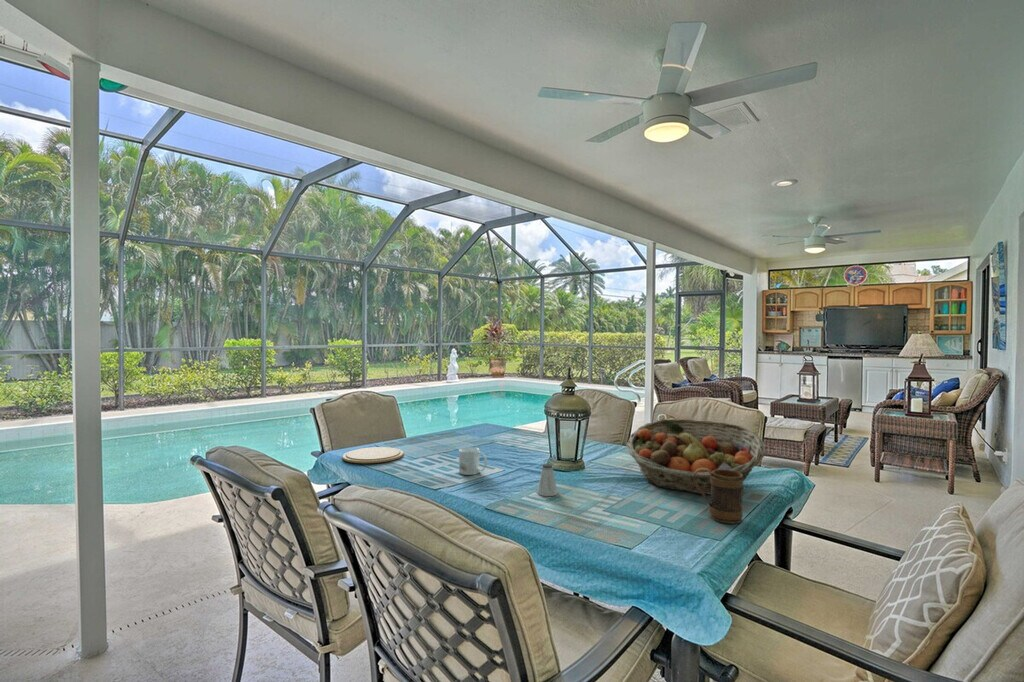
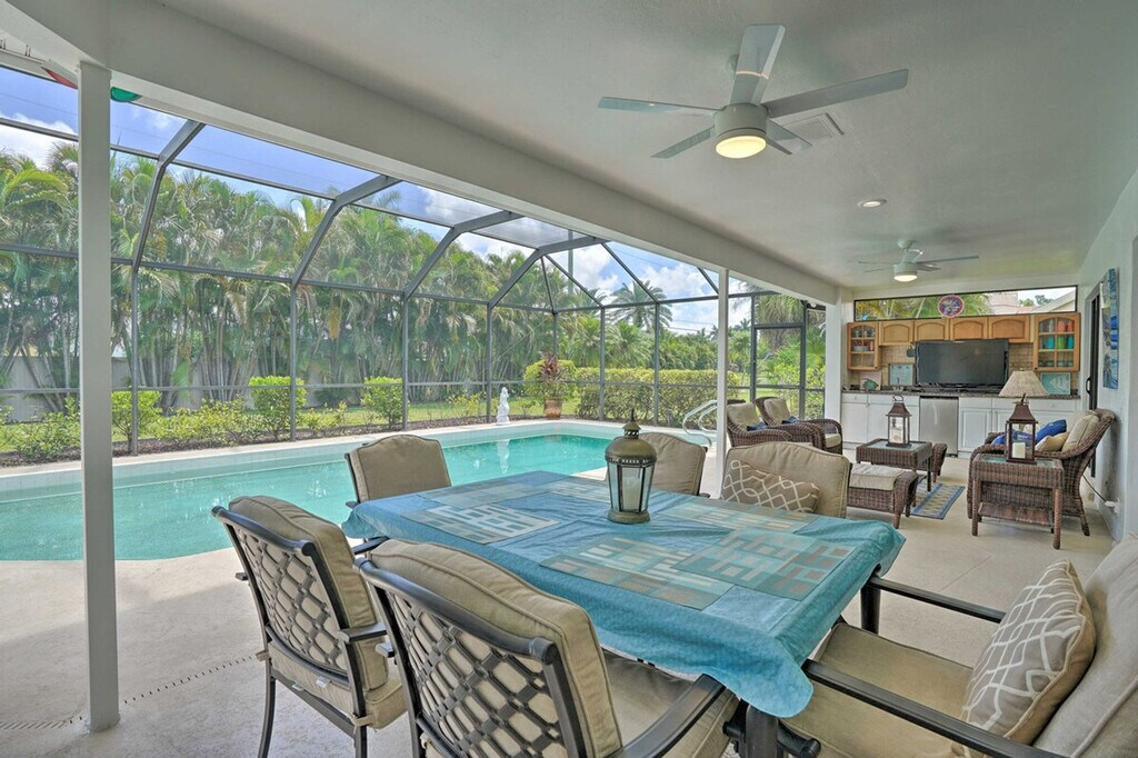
- saltshaker [536,463,559,497]
- mug [693,468,744,525]
- fruit basket [626,418,766,496]
- mug [458,446,488,476]
- plate [341,446,405,464]
